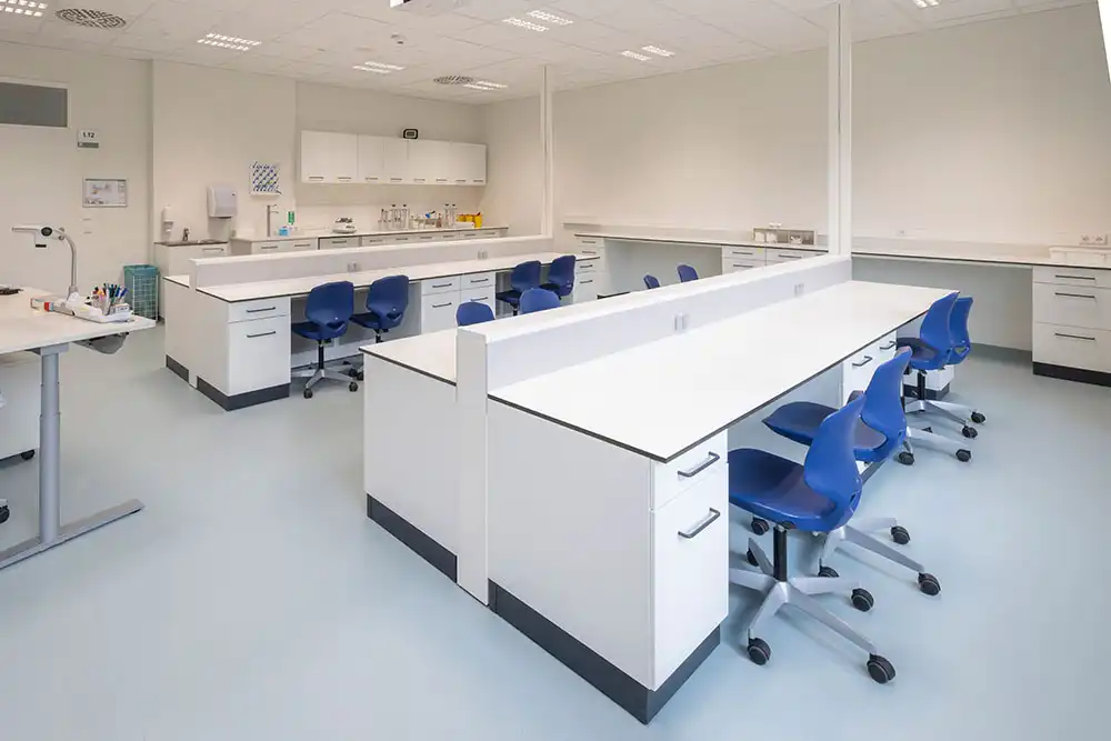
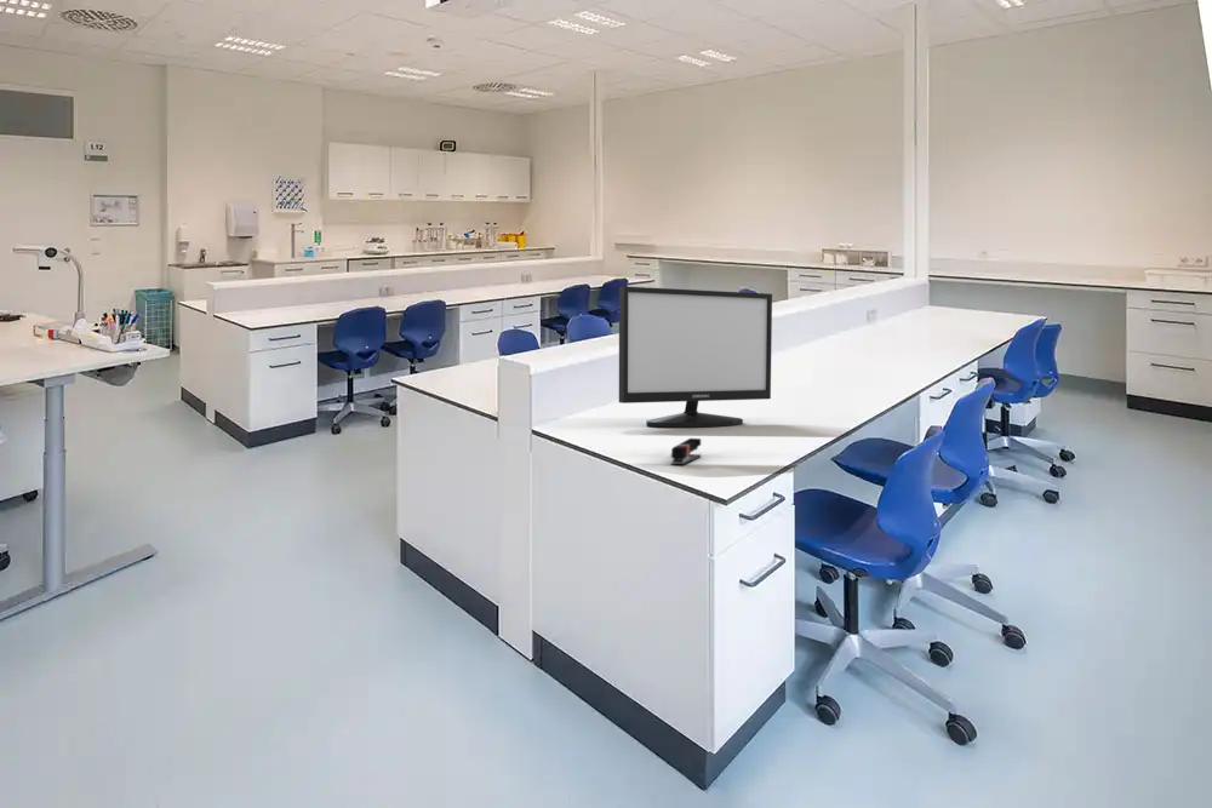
+ stapler [669,437,703,466]
+ monitor [618,285,773,429]
